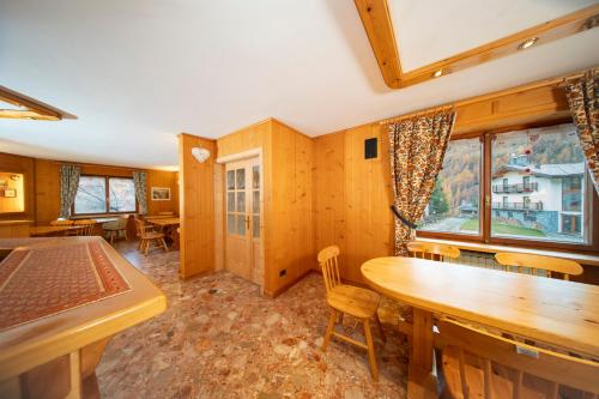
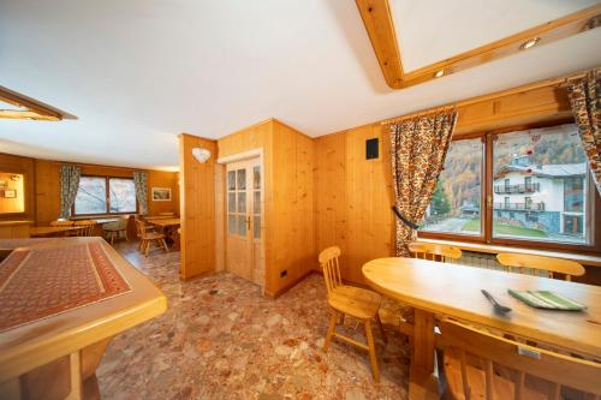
+ stirrer [480,288,513,314]
+ dish towel [506,287,589,311]
